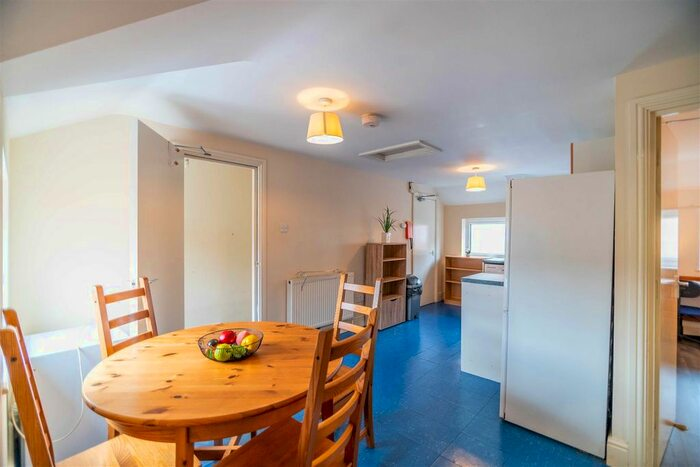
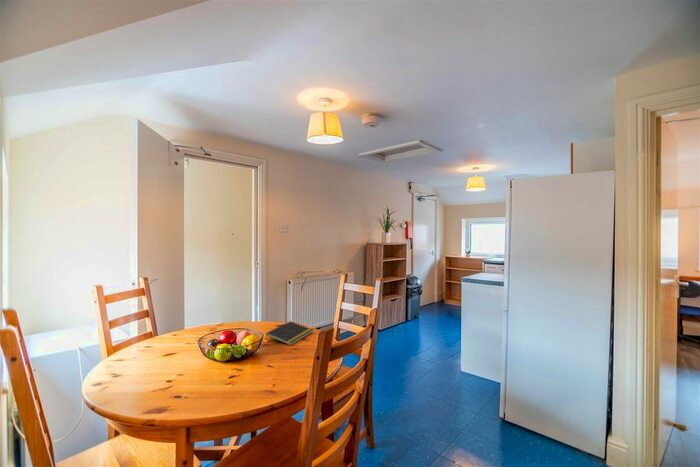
+ notepad [265,320,313,346]
